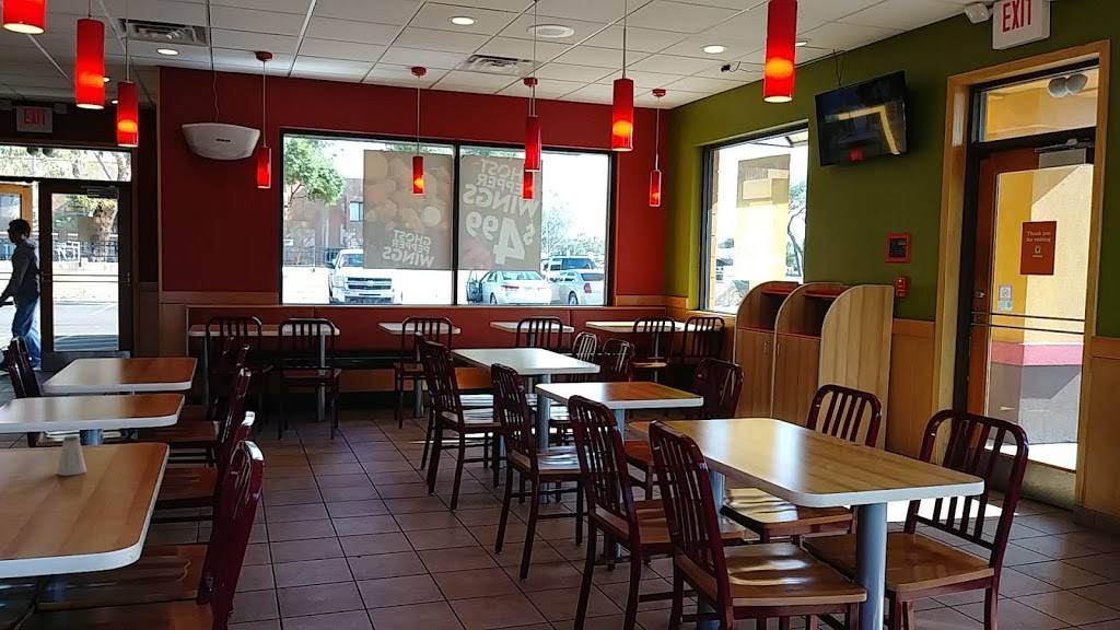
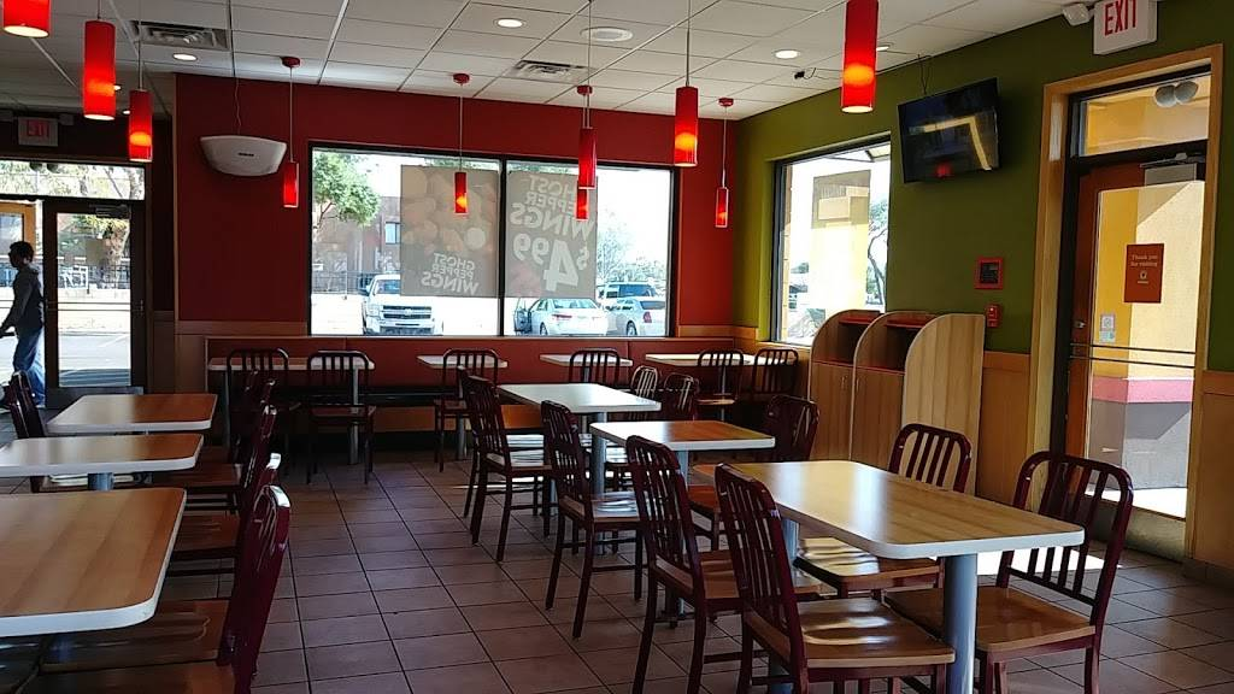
- saltshaker [56,434,88,477]
